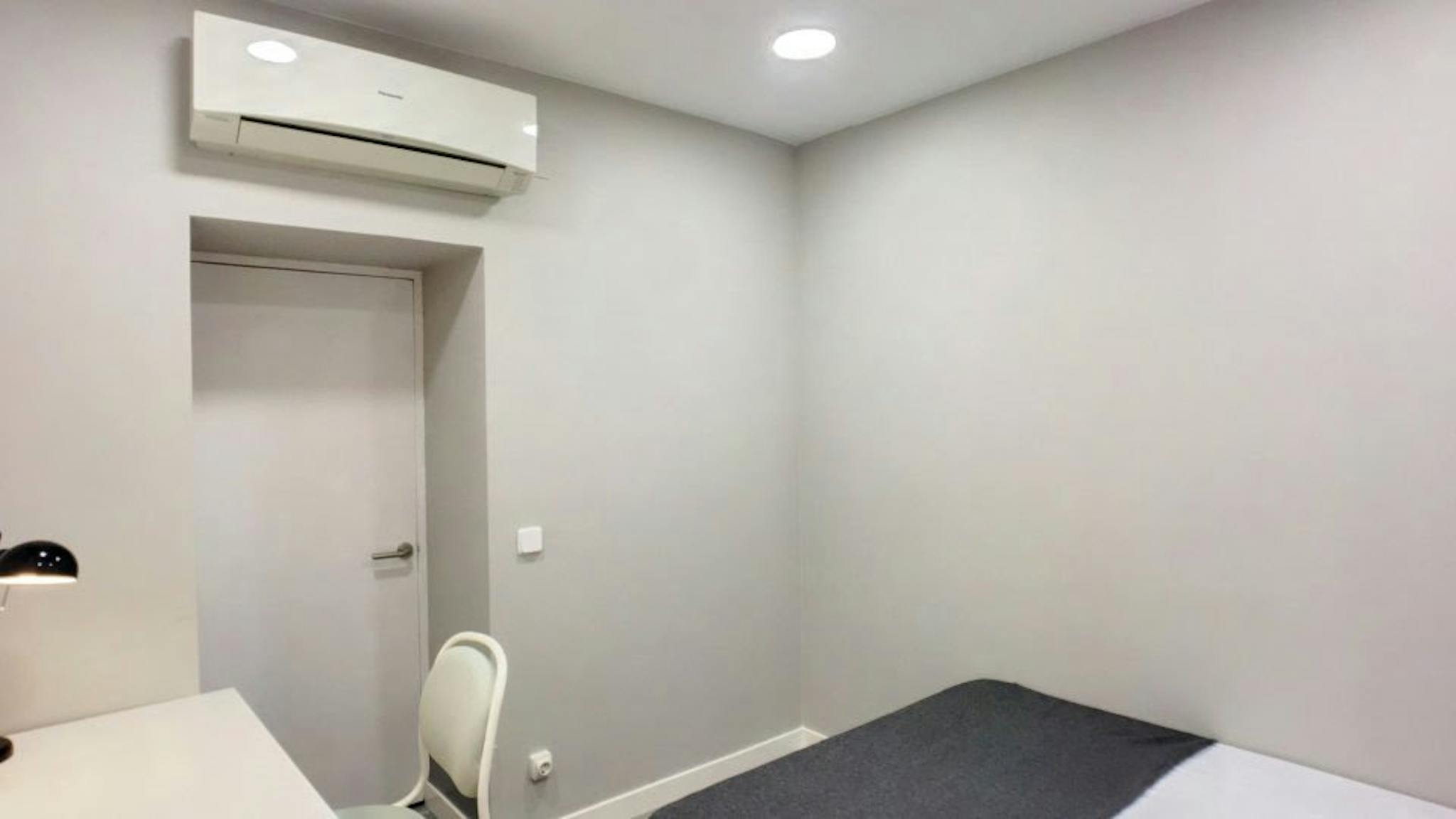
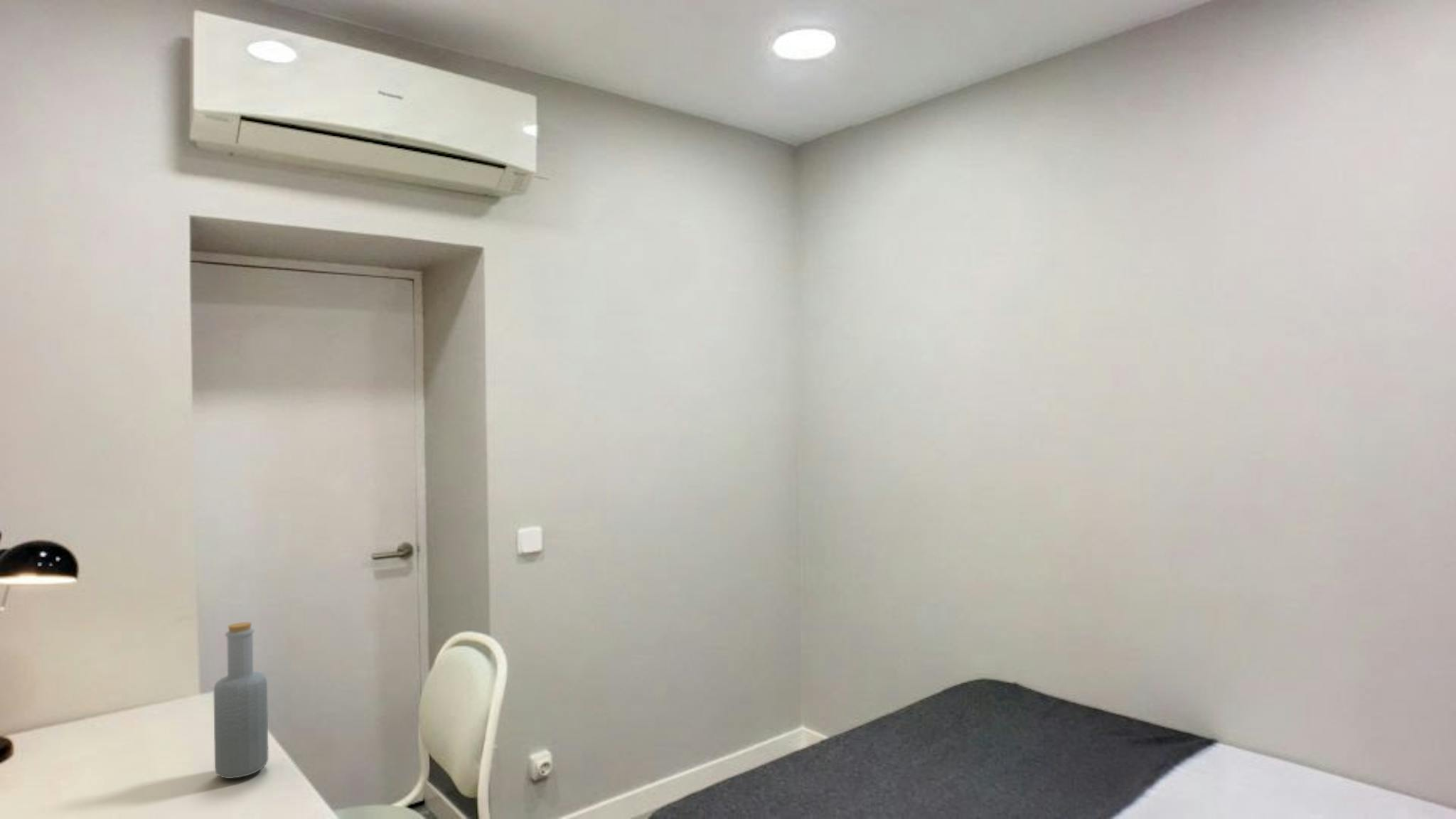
+ bottle [213,621,269,779]
